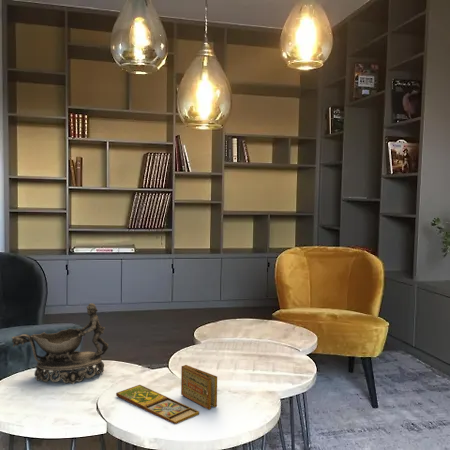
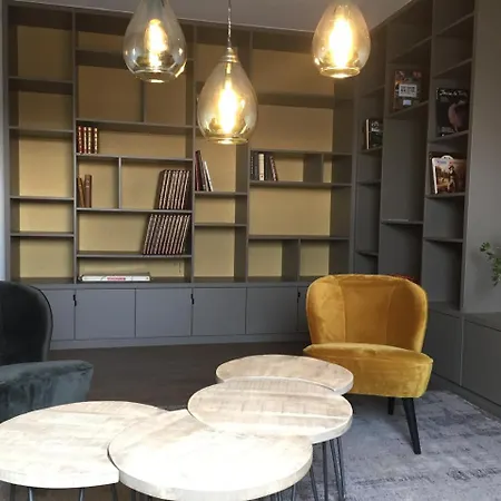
- decorative bowl [11,302,109,385]
- board game [115,364,218,425]
